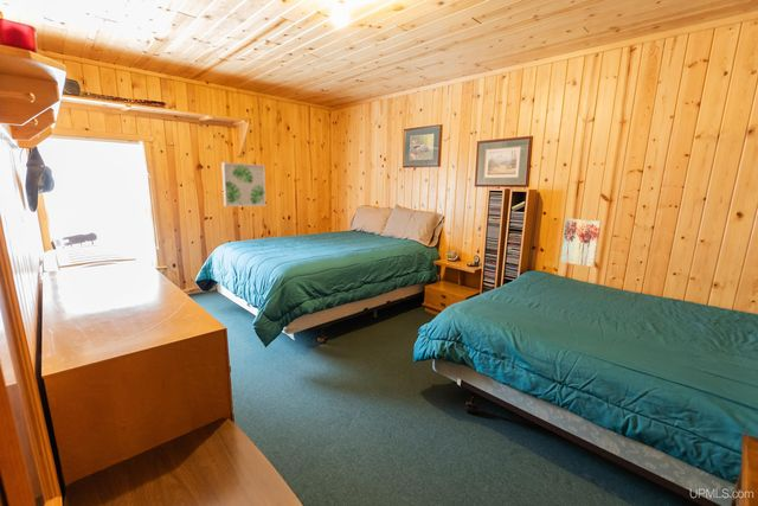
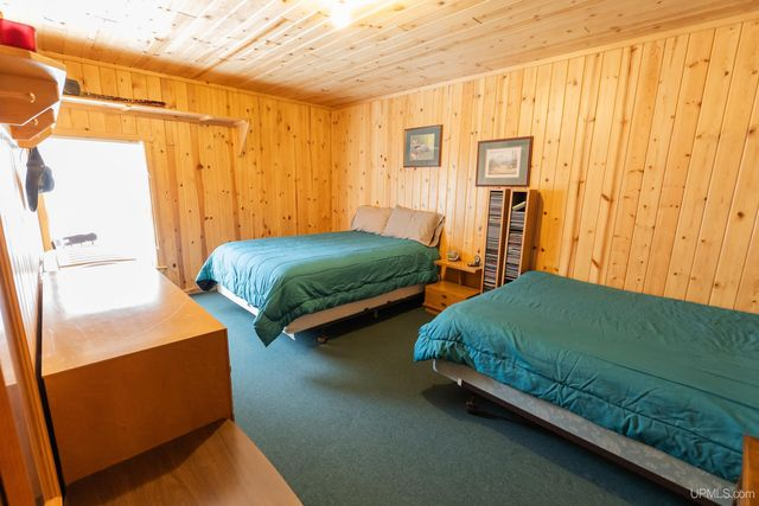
- wall art [220,161,268,207]
- wall art [560,217,603,268]
